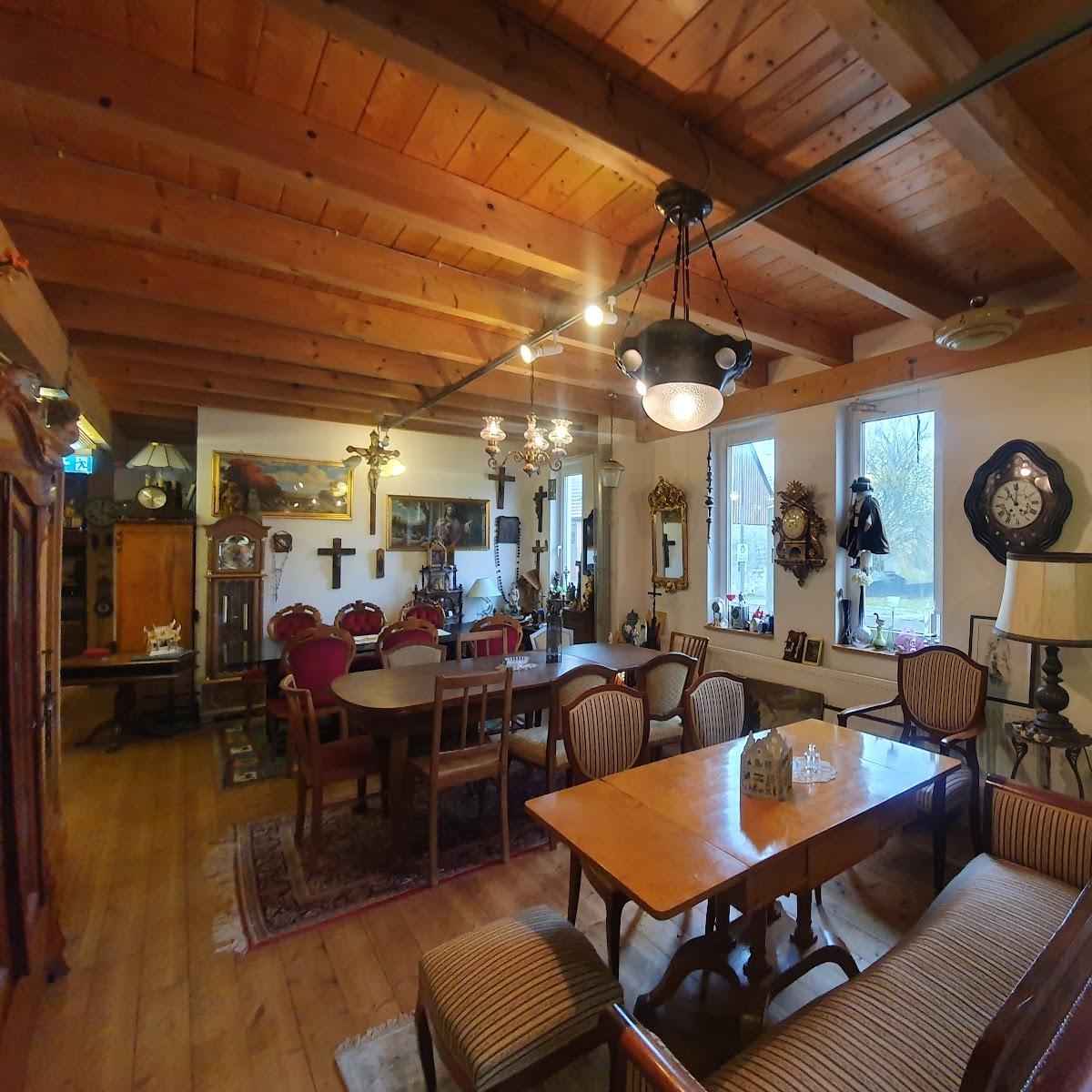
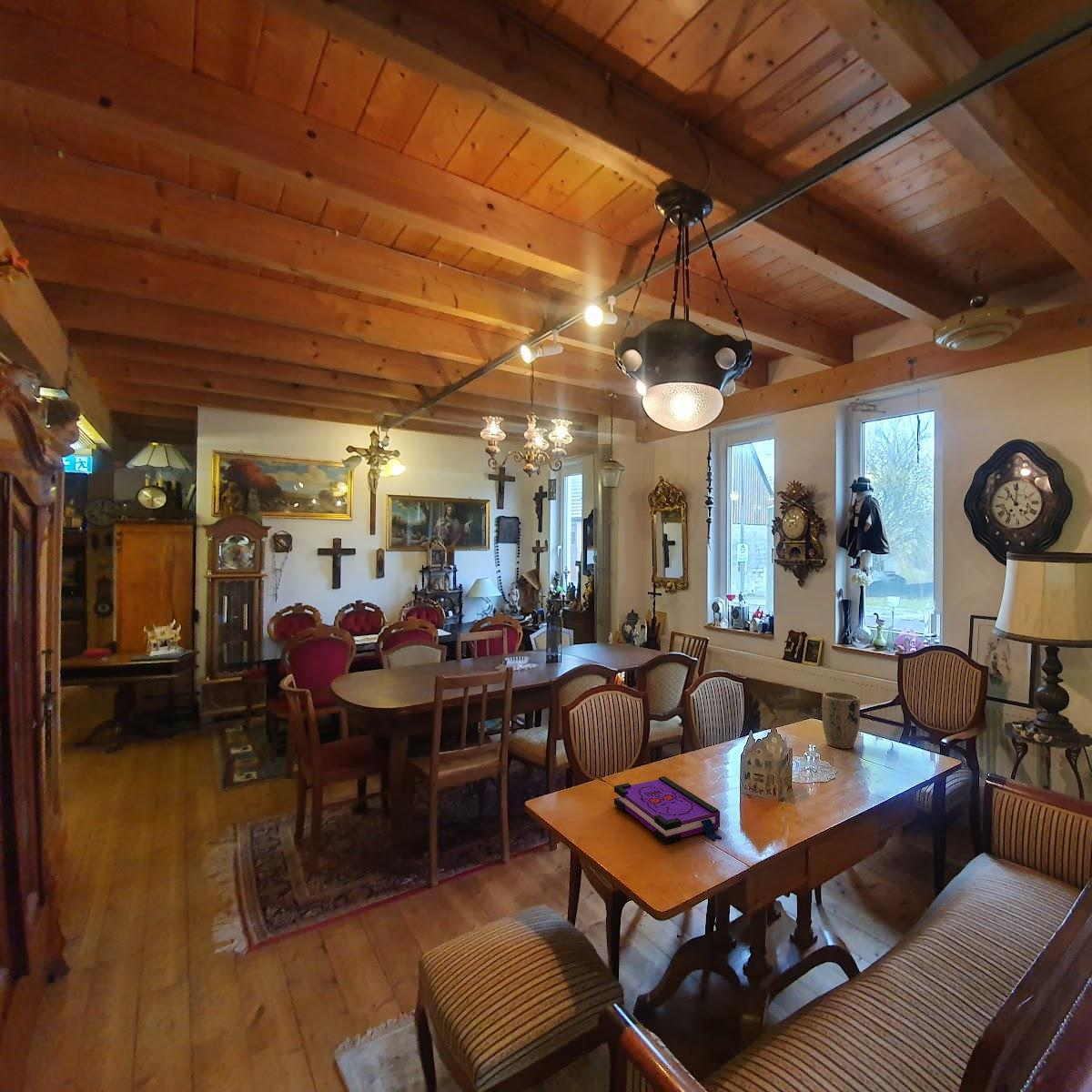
+ board game [613,775,723,846]
+ plant pot [821,691,861,750]
